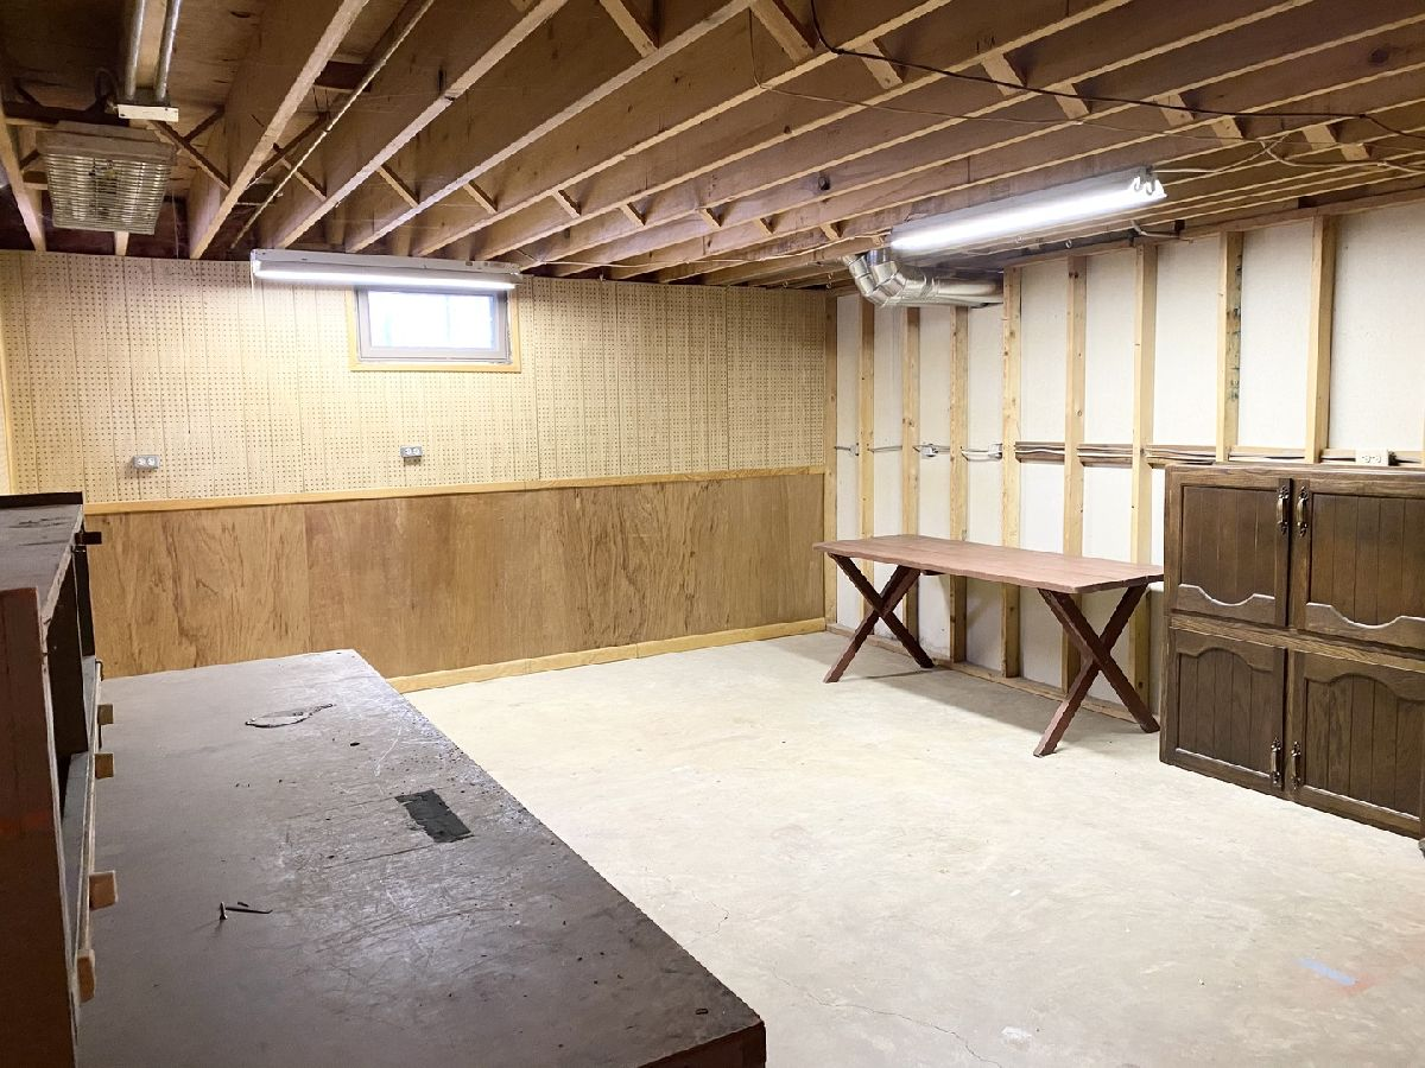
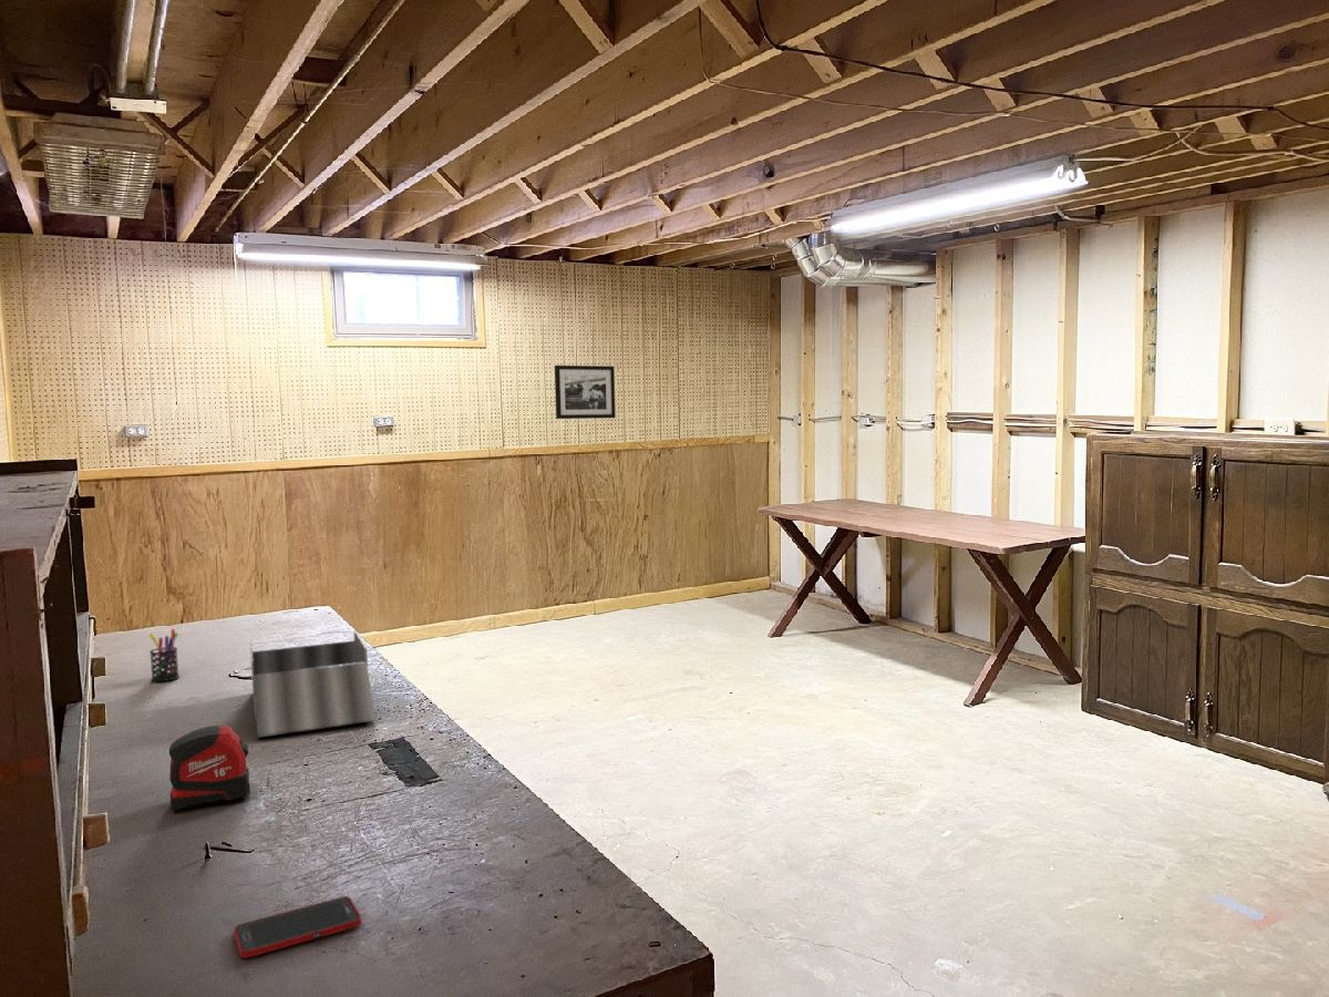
+ pen holder [148,628,181,682]
+ desk organizer [249,629,377,739]
+ cell phone [233,895,362,959]
+ picture frame [554,364,617,420]
+ tape measure [168,724,251,811]
